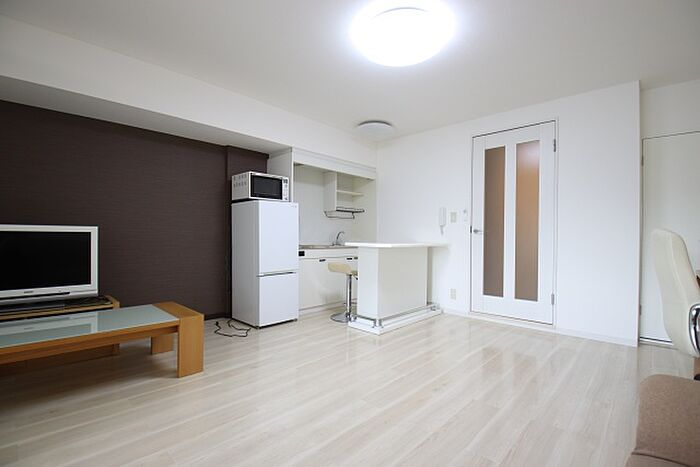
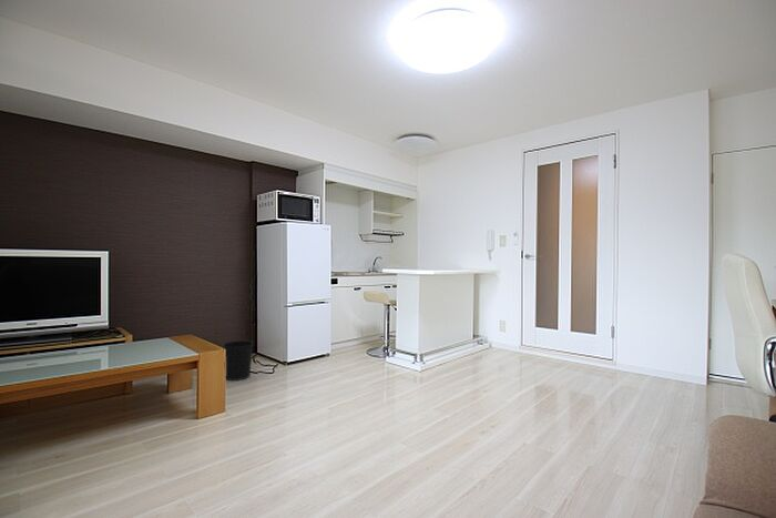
+ wastebasket [222,339,255,382]
